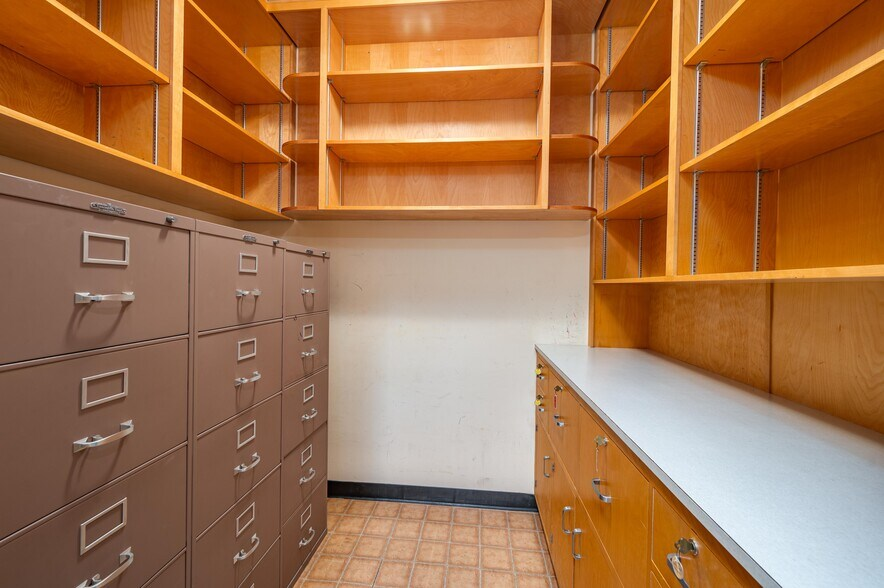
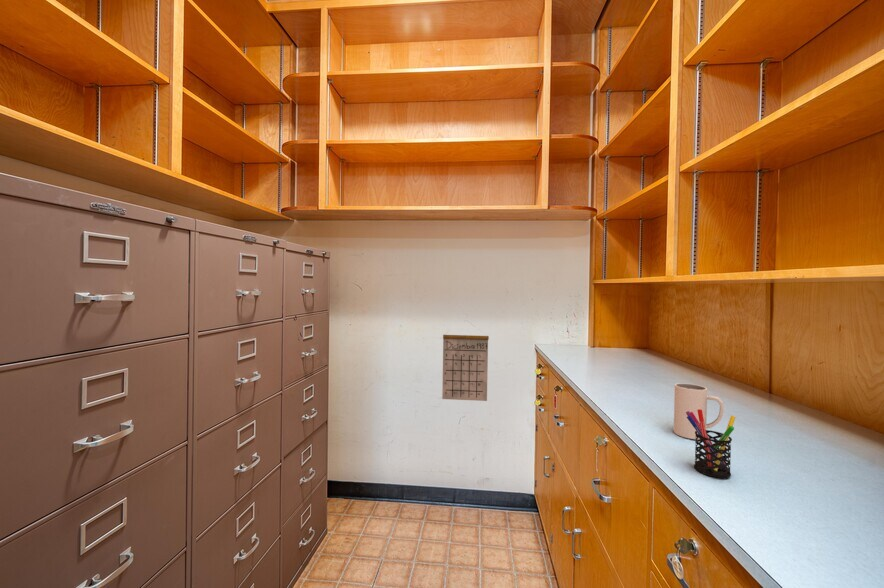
+ pen holder [686,409,737,479]
+ mug [673,382,725,440]
+ calendar [441,319,490,402]
